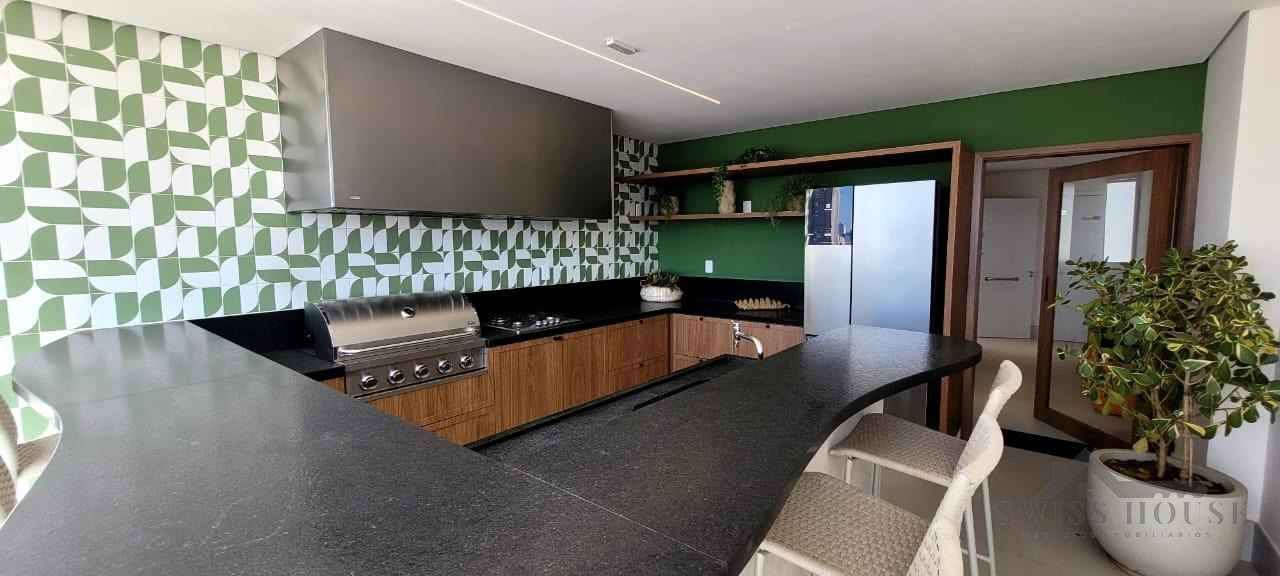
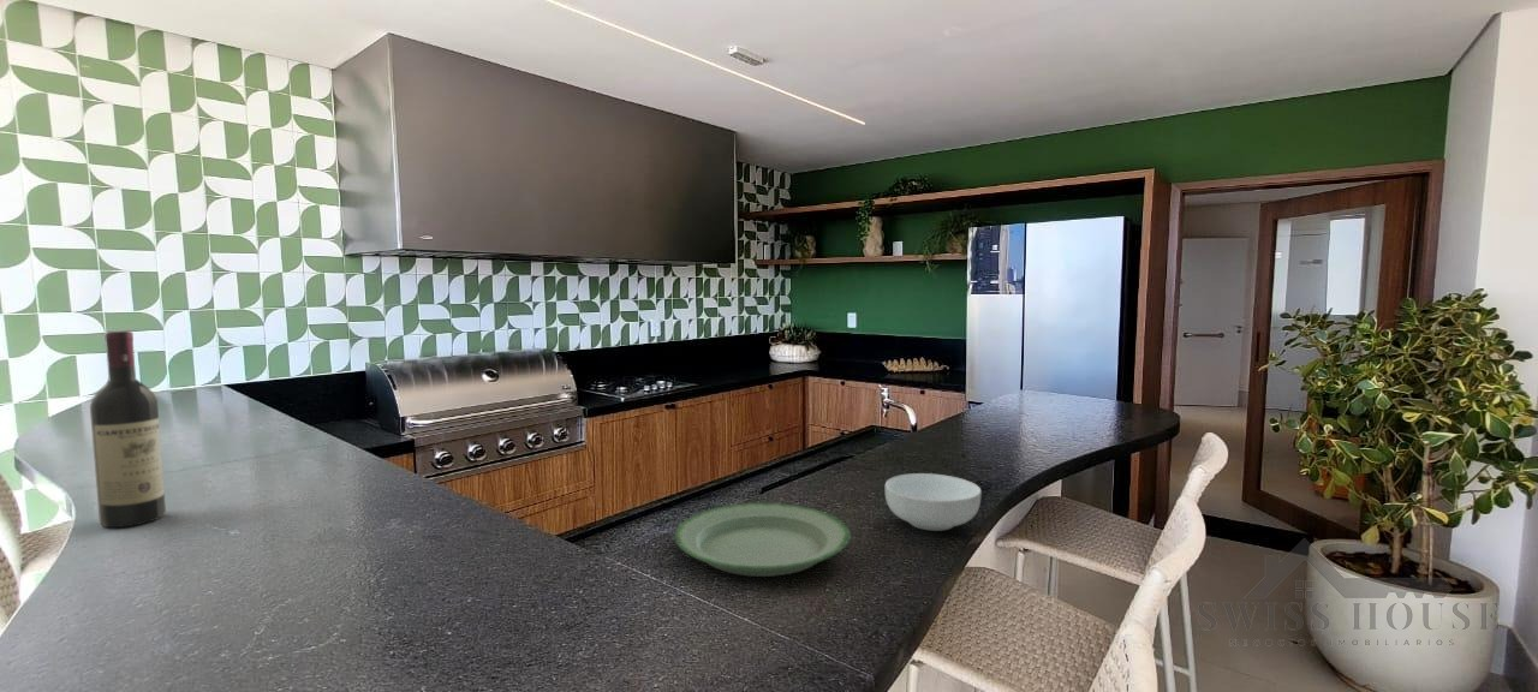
+ cereal bowl [884,472,983,532]
+ wine bottle [89,329,167,529]
+ plate [674,502,852,578]
